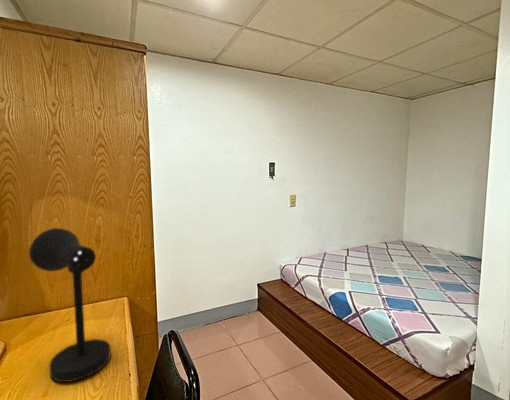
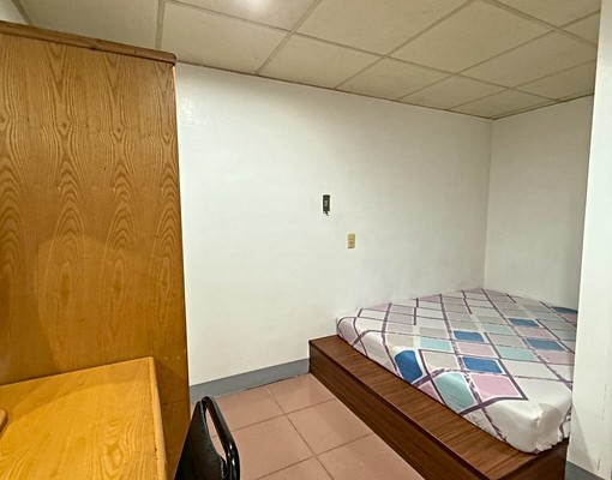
- desk lamp [28,227,112,383]
